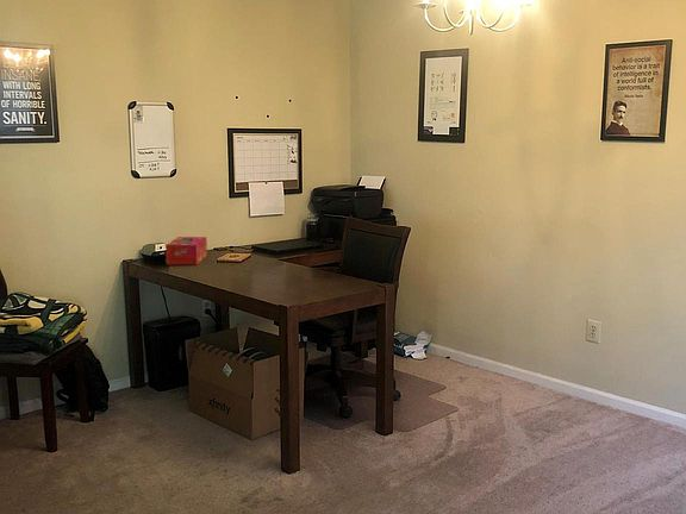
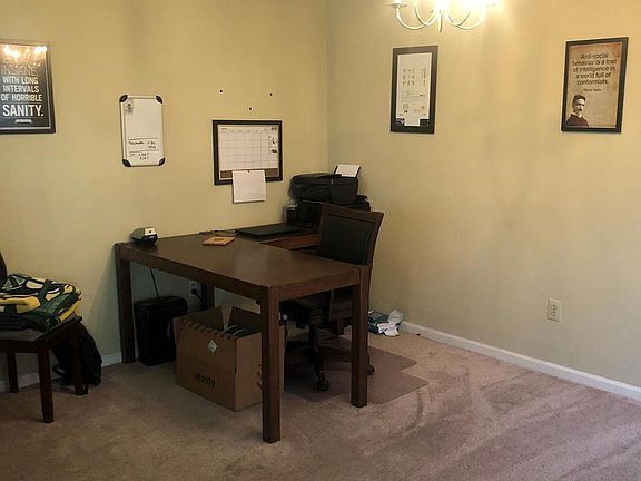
- tissue box [164,236,208,265]
